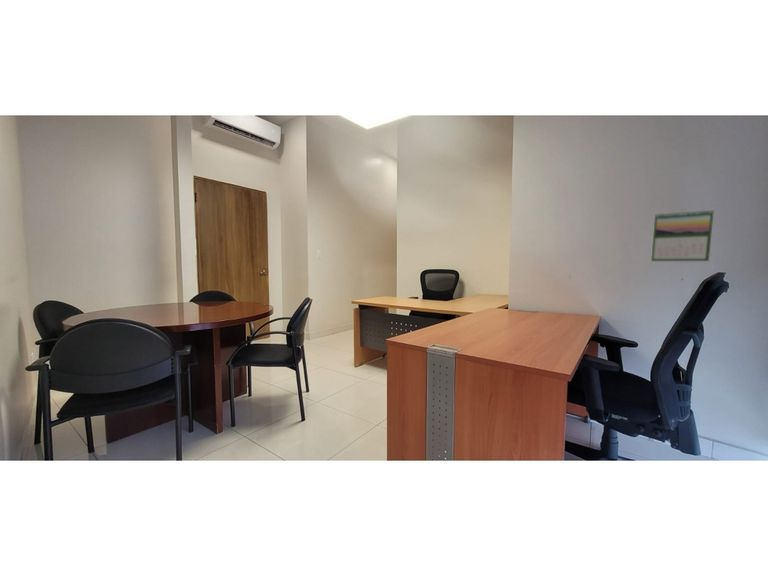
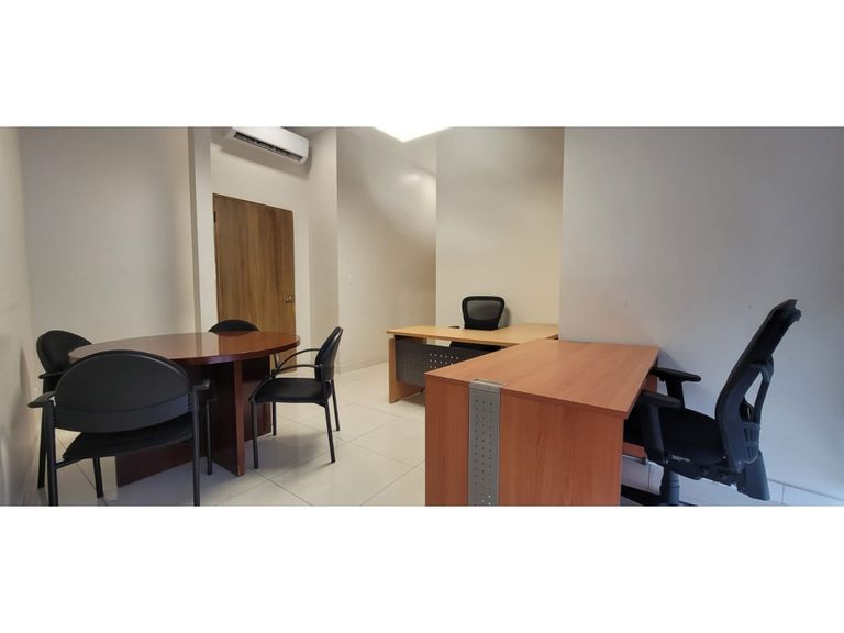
- calendar [650,208,715,262]
